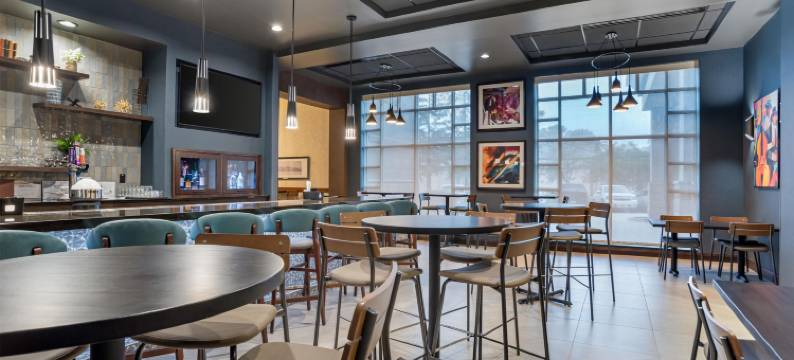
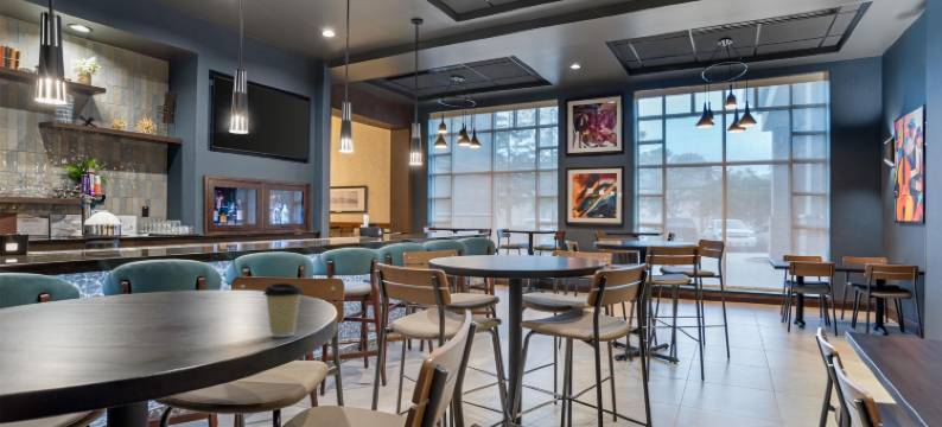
+ coffee cup [262,282,304,338]
